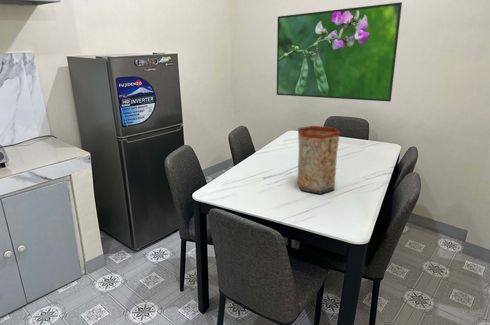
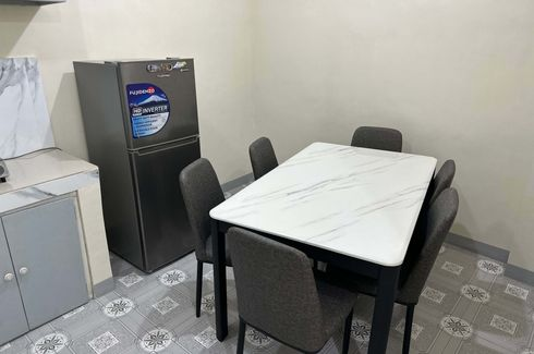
- vase [297,125,341,195]
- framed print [276,1,403,103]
